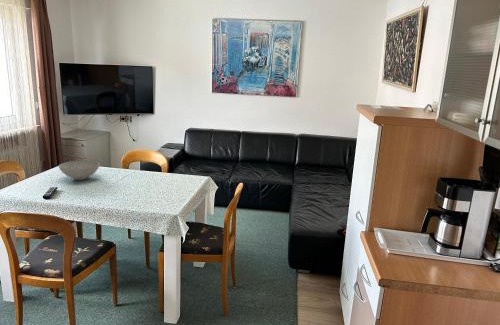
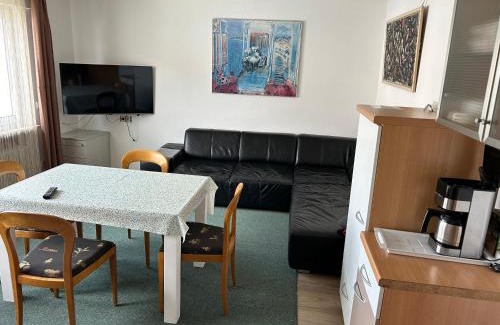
- bowl [58,160,101,181]
